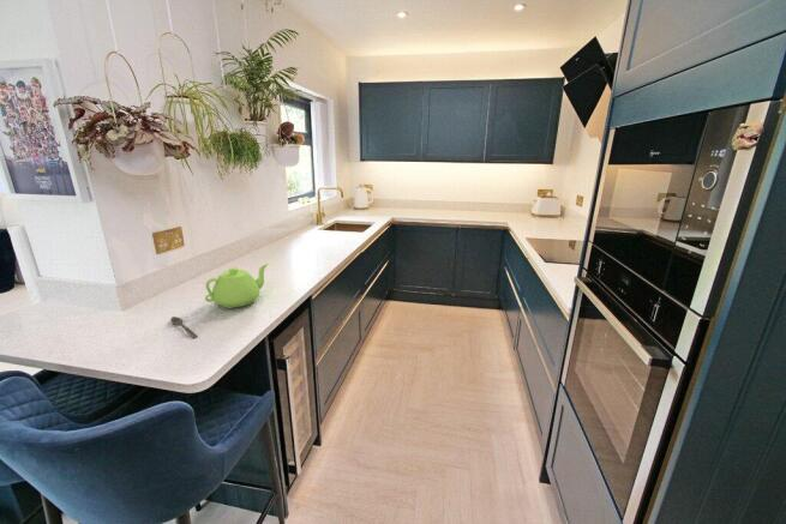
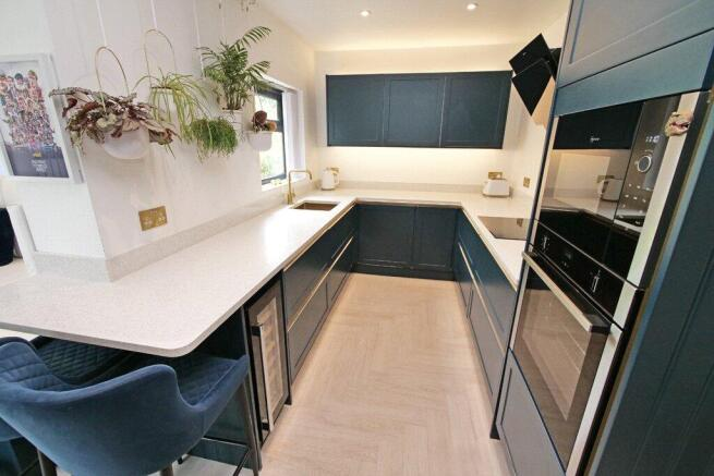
- teapot [204,263,269,309]
- spoon [169,315,198,339]
